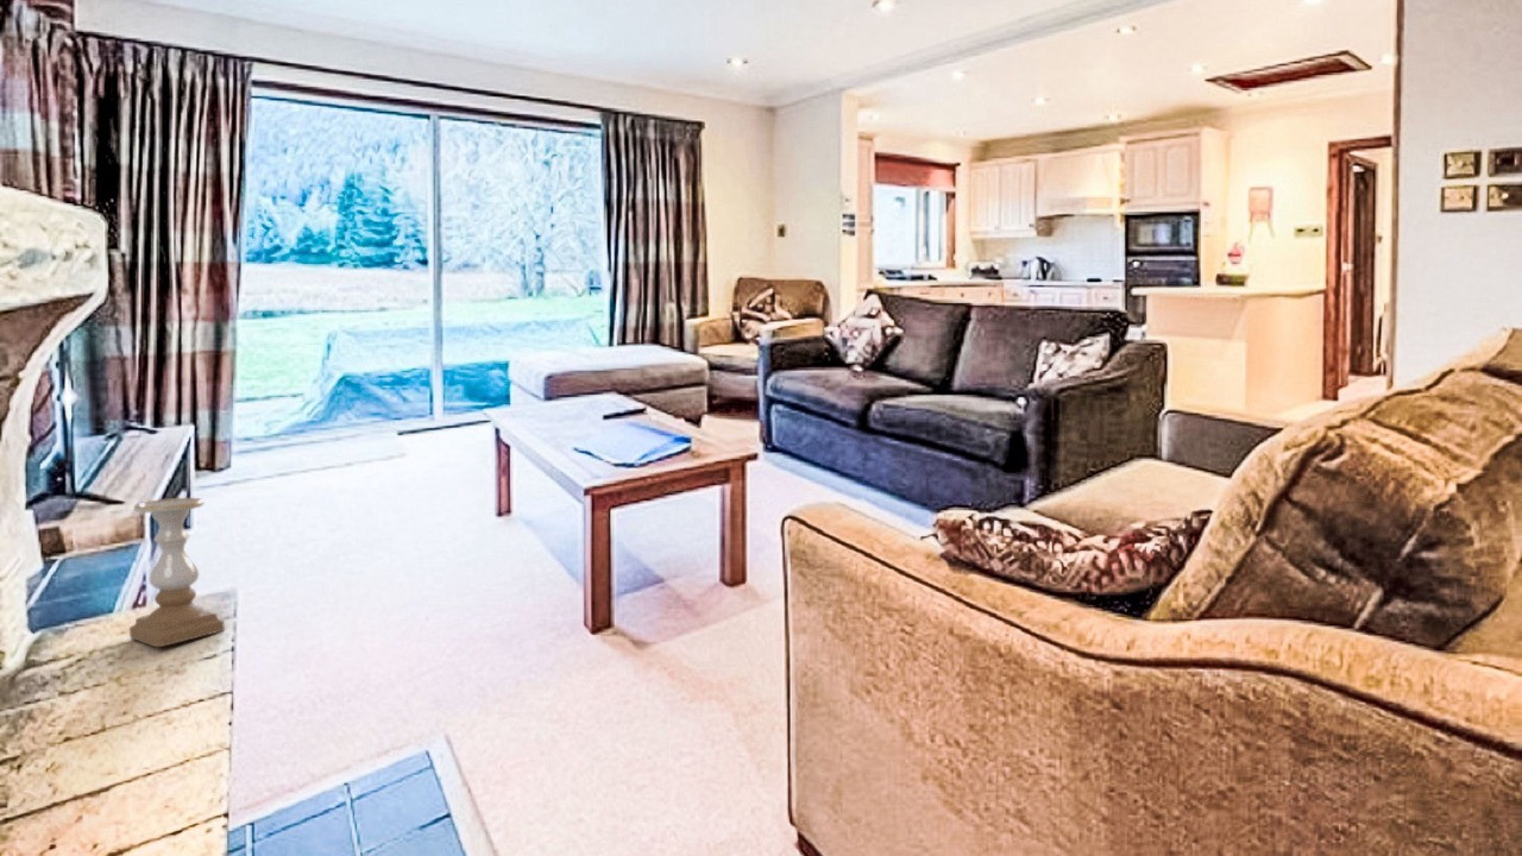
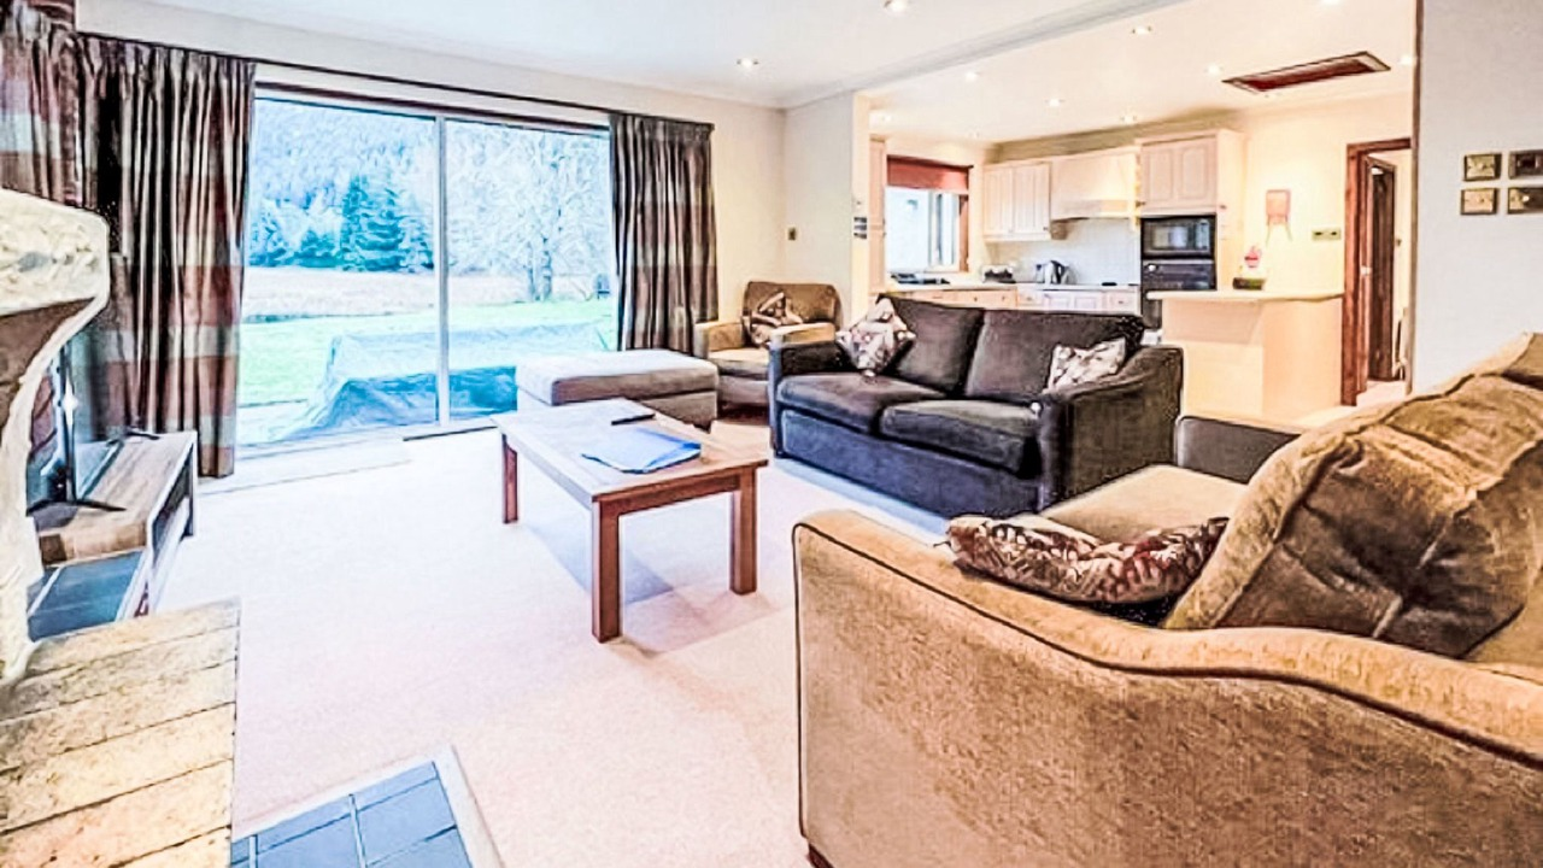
- candle holder [128,497,226,648]
